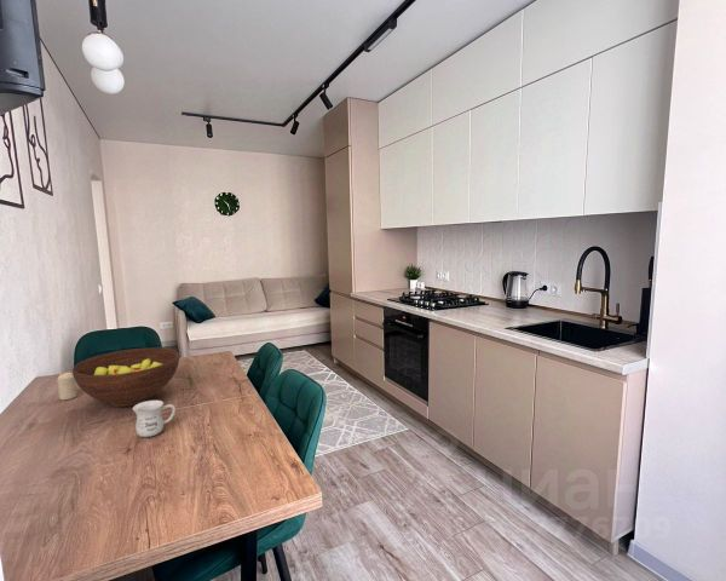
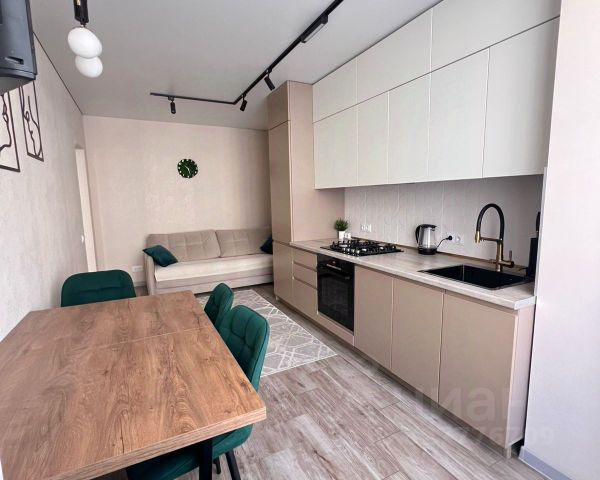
- mug [132,399,177,438]
- fruit bowl [71,346,180,408]
- candle [56,372,77,401]
